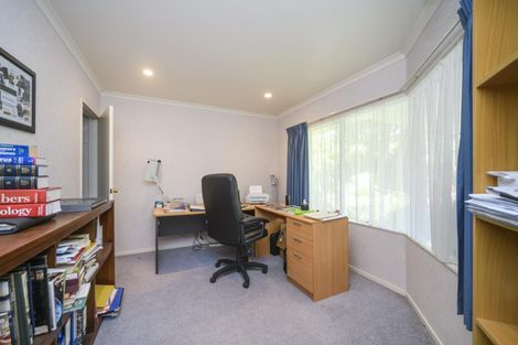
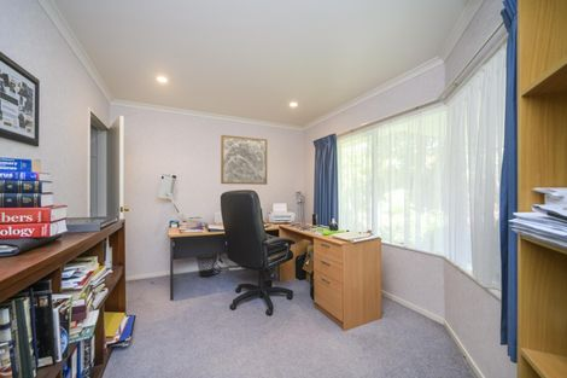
+ wall art [220,134,268,186]
+ wastebasket [195,252,218,278]
